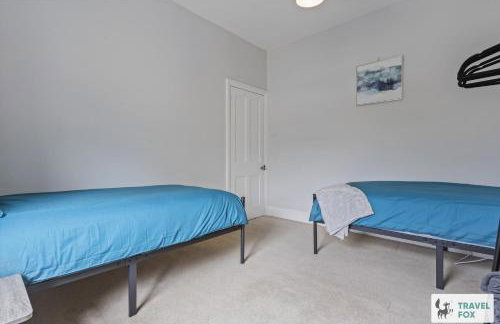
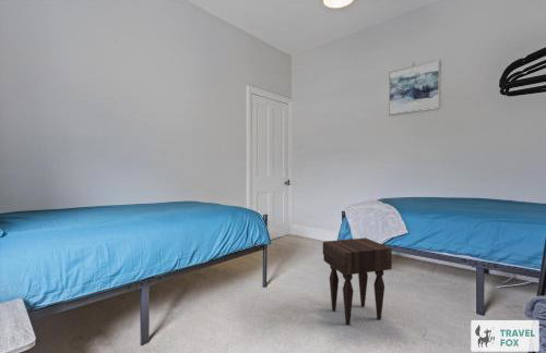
+ nightstand [322,236,393,327]
